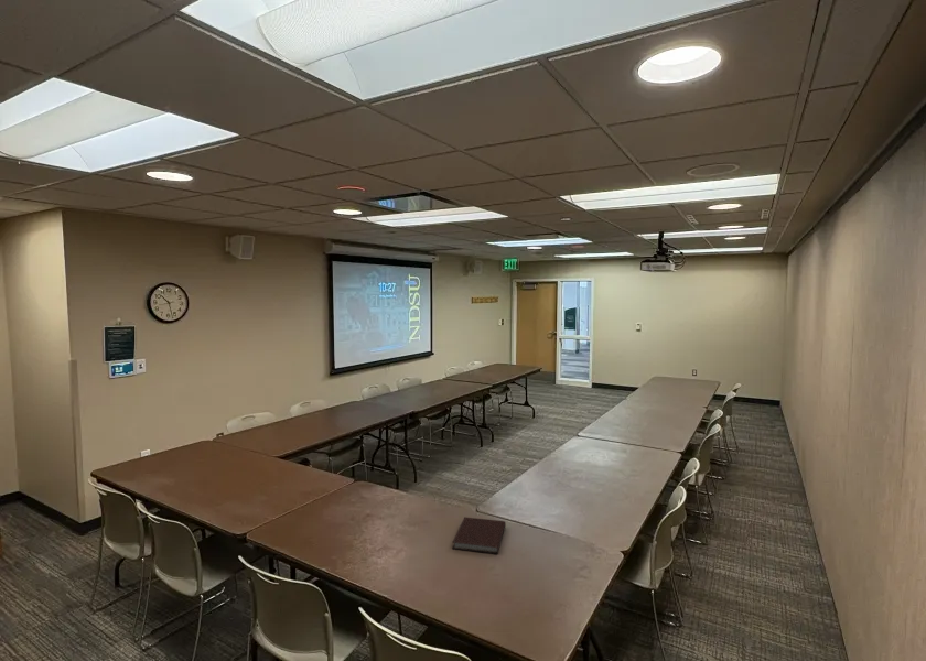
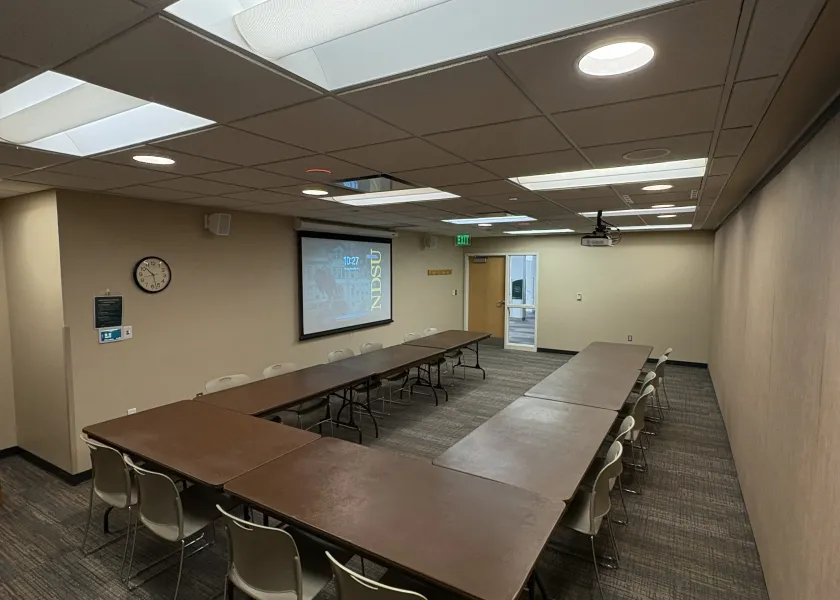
- notebook [451,516,507,555]
